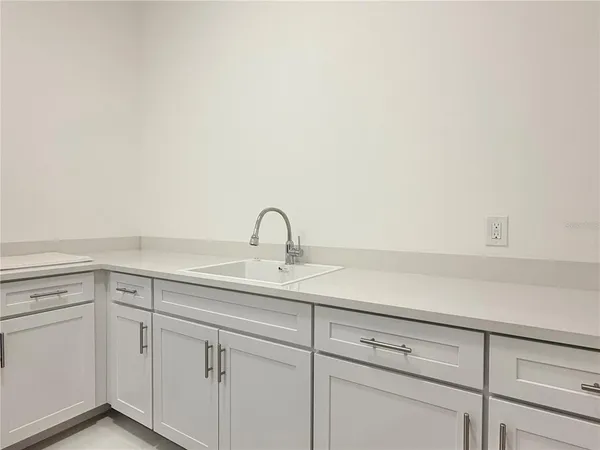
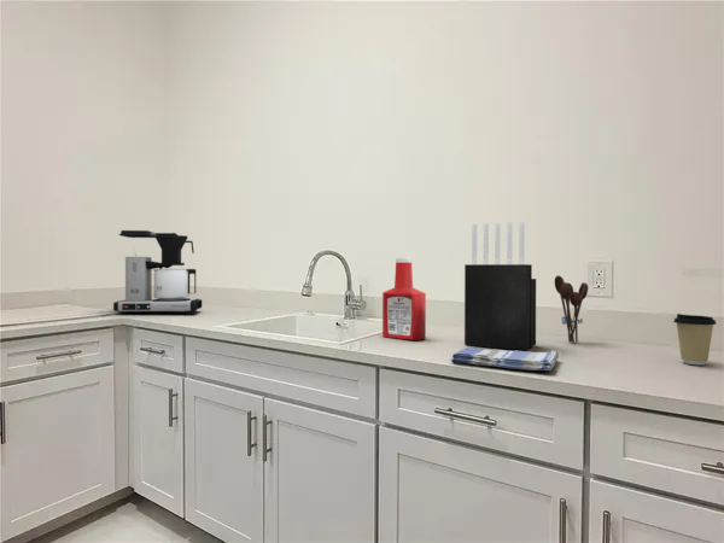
+ dish towel [450,346,560,372]
+ coffee cup [672,313,718,366]
+ knife block [463,221,537,351]
+ coffee maker [112,229,203,315]
+ utensil holder [554,274,590,344]
+ soap bottle [381,256,427,341]
